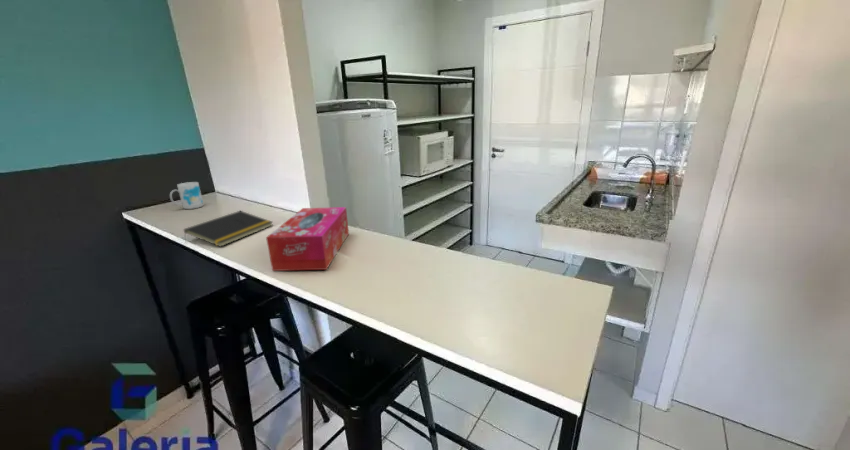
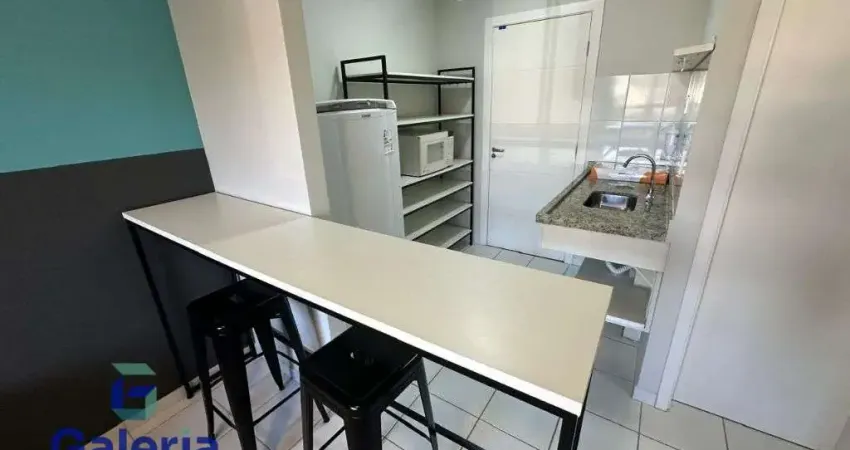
- tissue box [265,206,350,272]
- mug [169,181,204,210]
- notepad [183,210,274,248]
